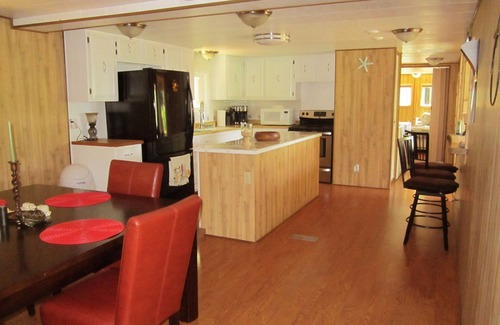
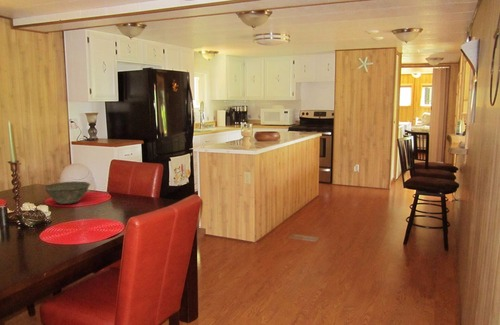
+ bowl [43,180,91,205]
